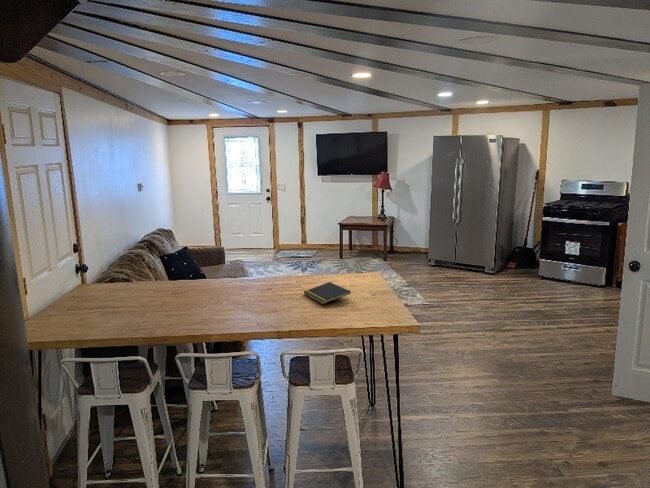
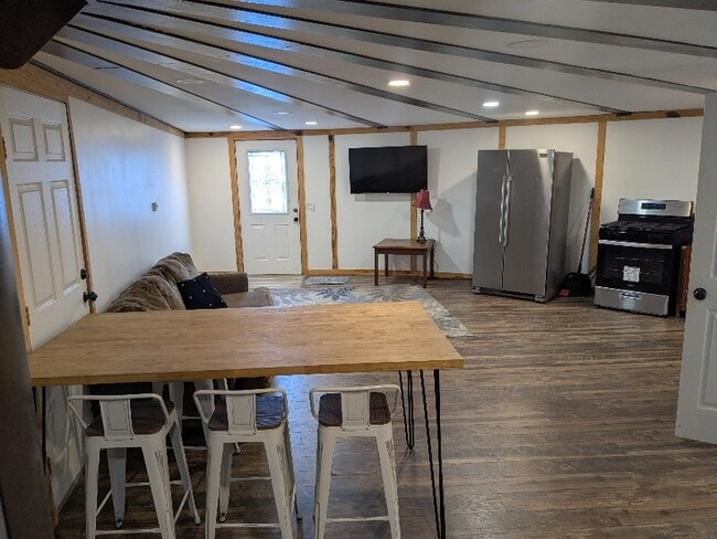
- notepad [302,281,352,305]
